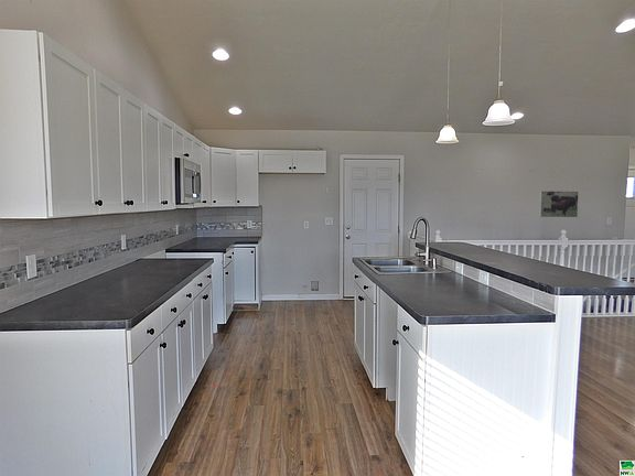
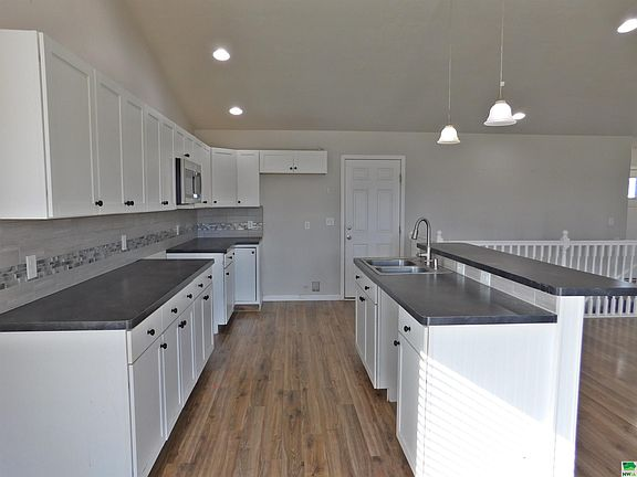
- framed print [538,190,580,218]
